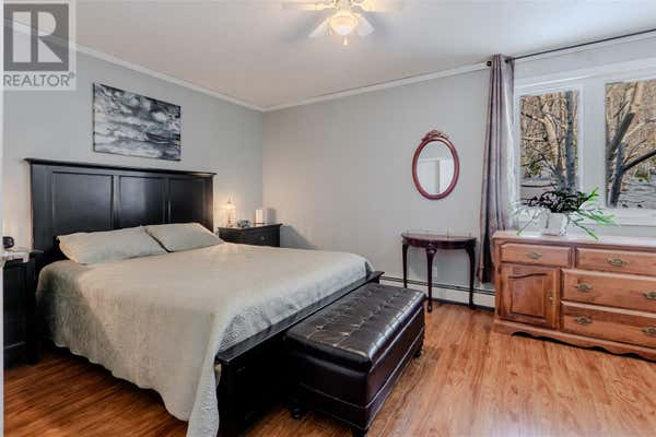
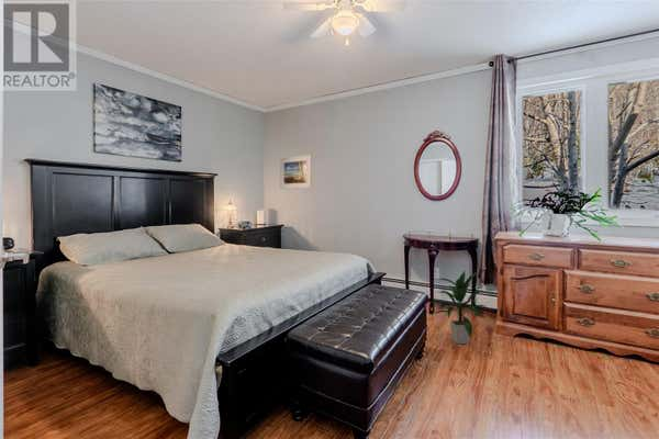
+ indoor plant [432,270,487,345]
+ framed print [279,154,313,190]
